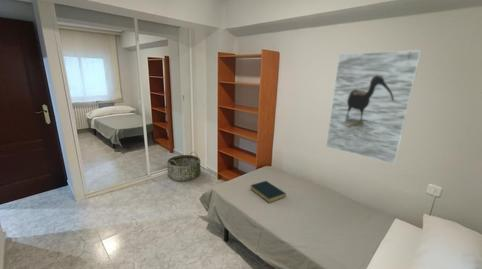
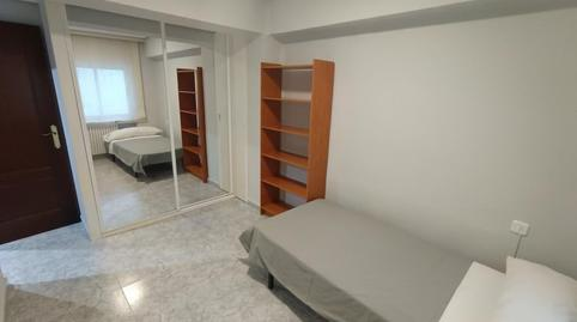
- basket [166,151,201,182]
- hardback book [250,180,287,204]
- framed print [325,49,422,165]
